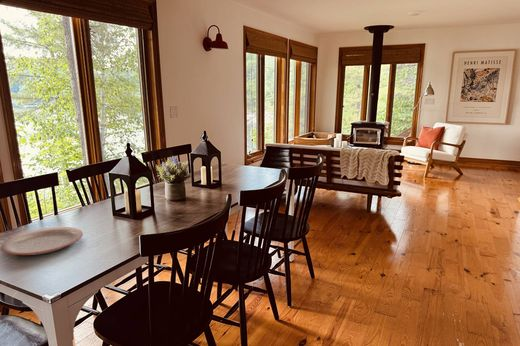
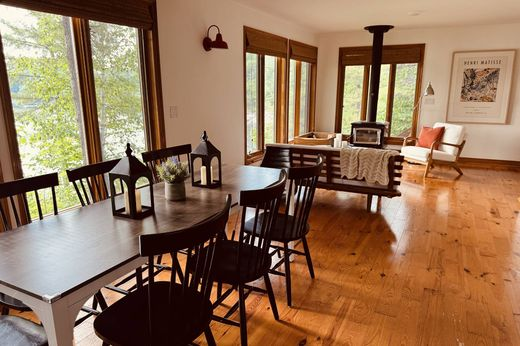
- plate [0,226,84,256]
